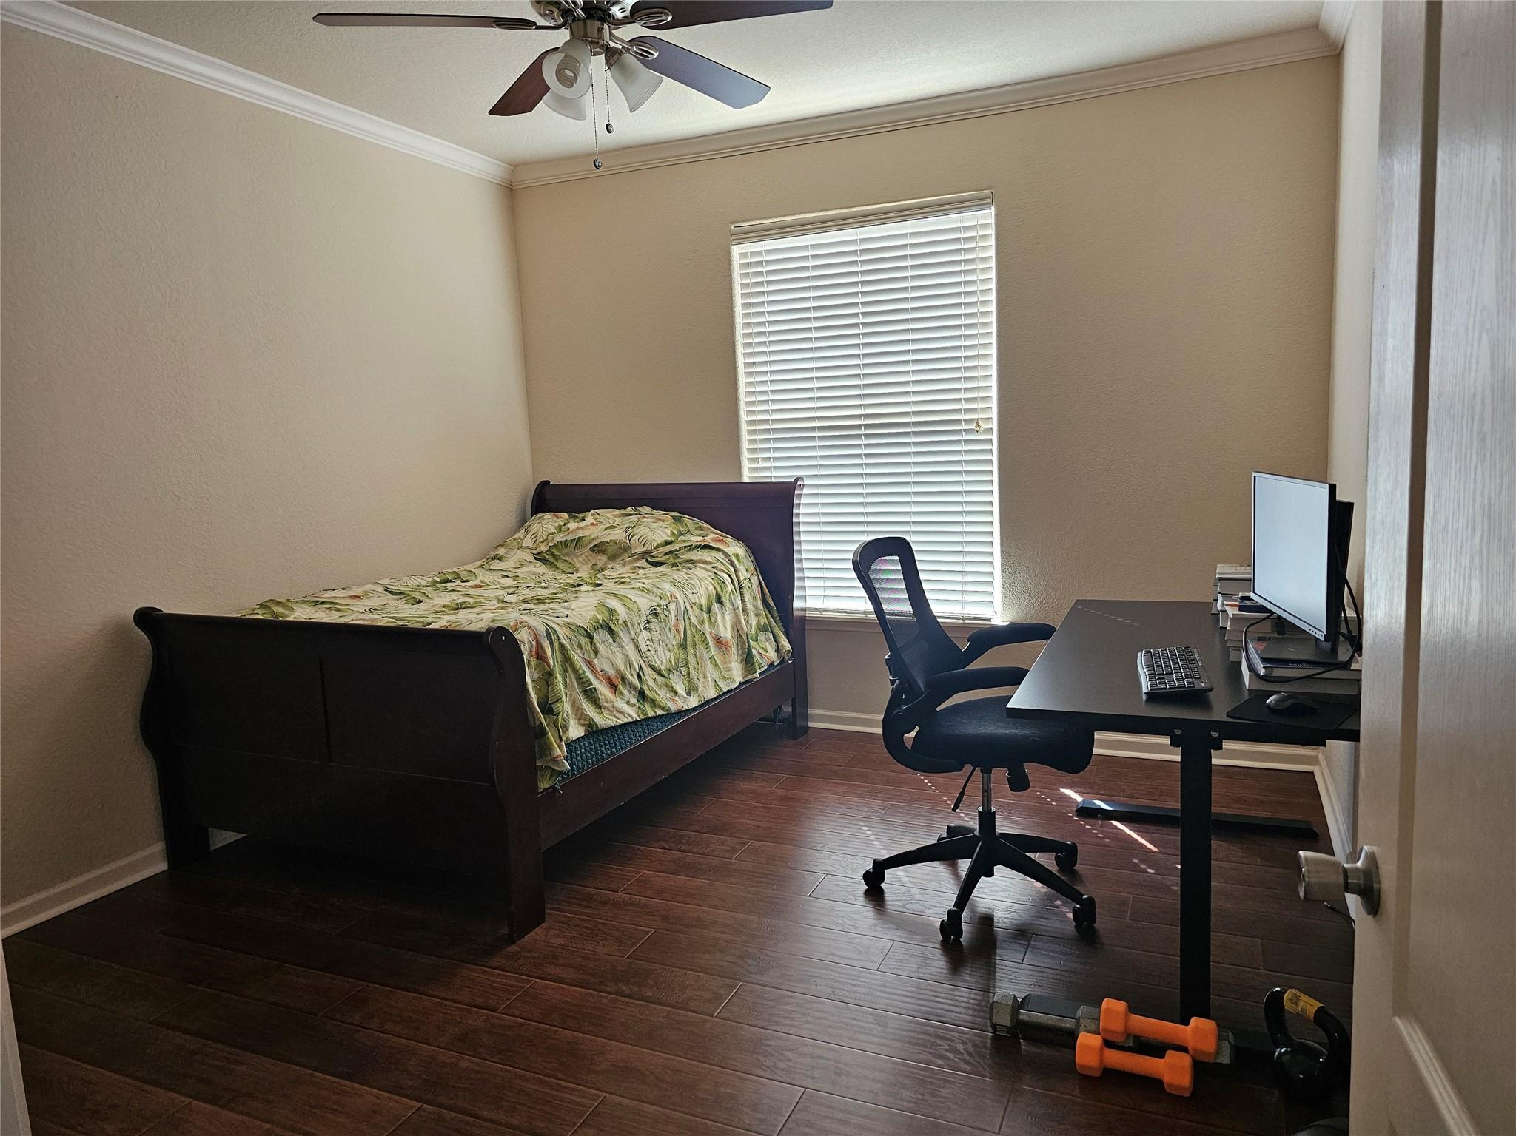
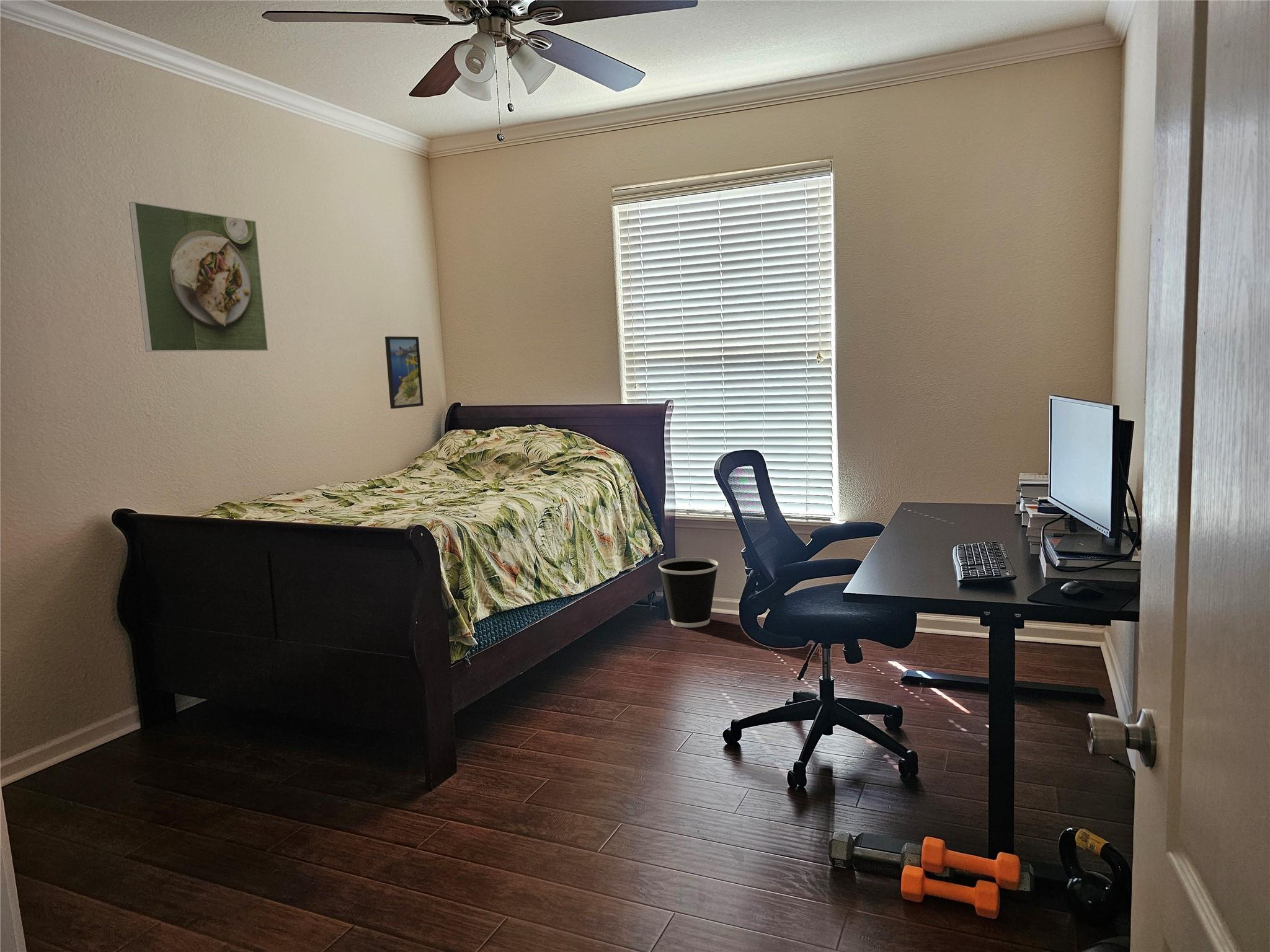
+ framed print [384,336,424,409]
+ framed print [128,201,269,353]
+ wastebasket [658,557,719,628]
